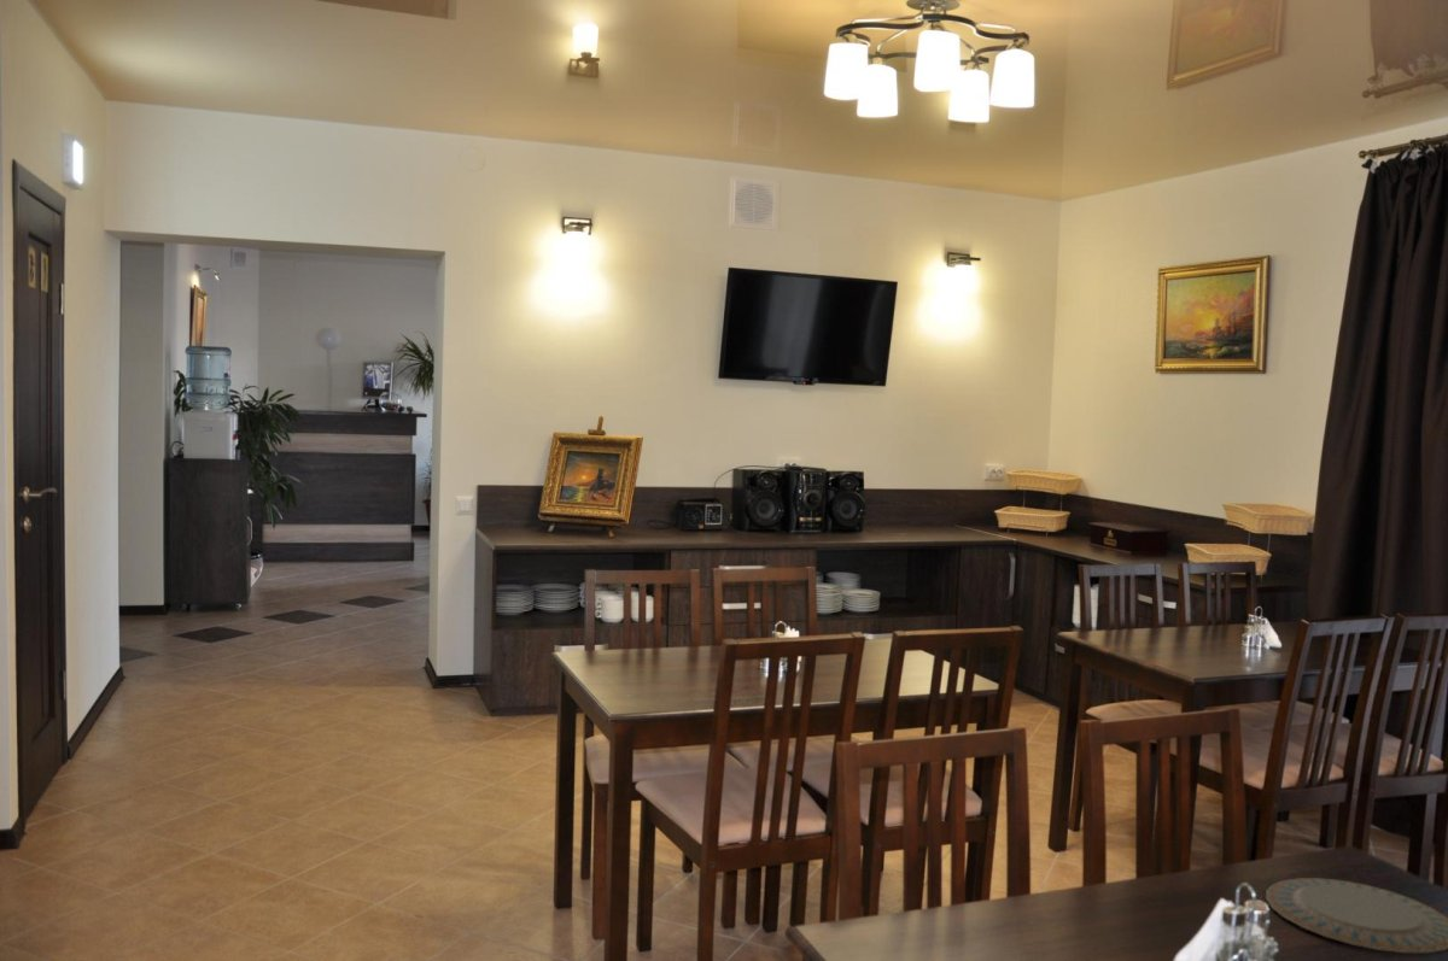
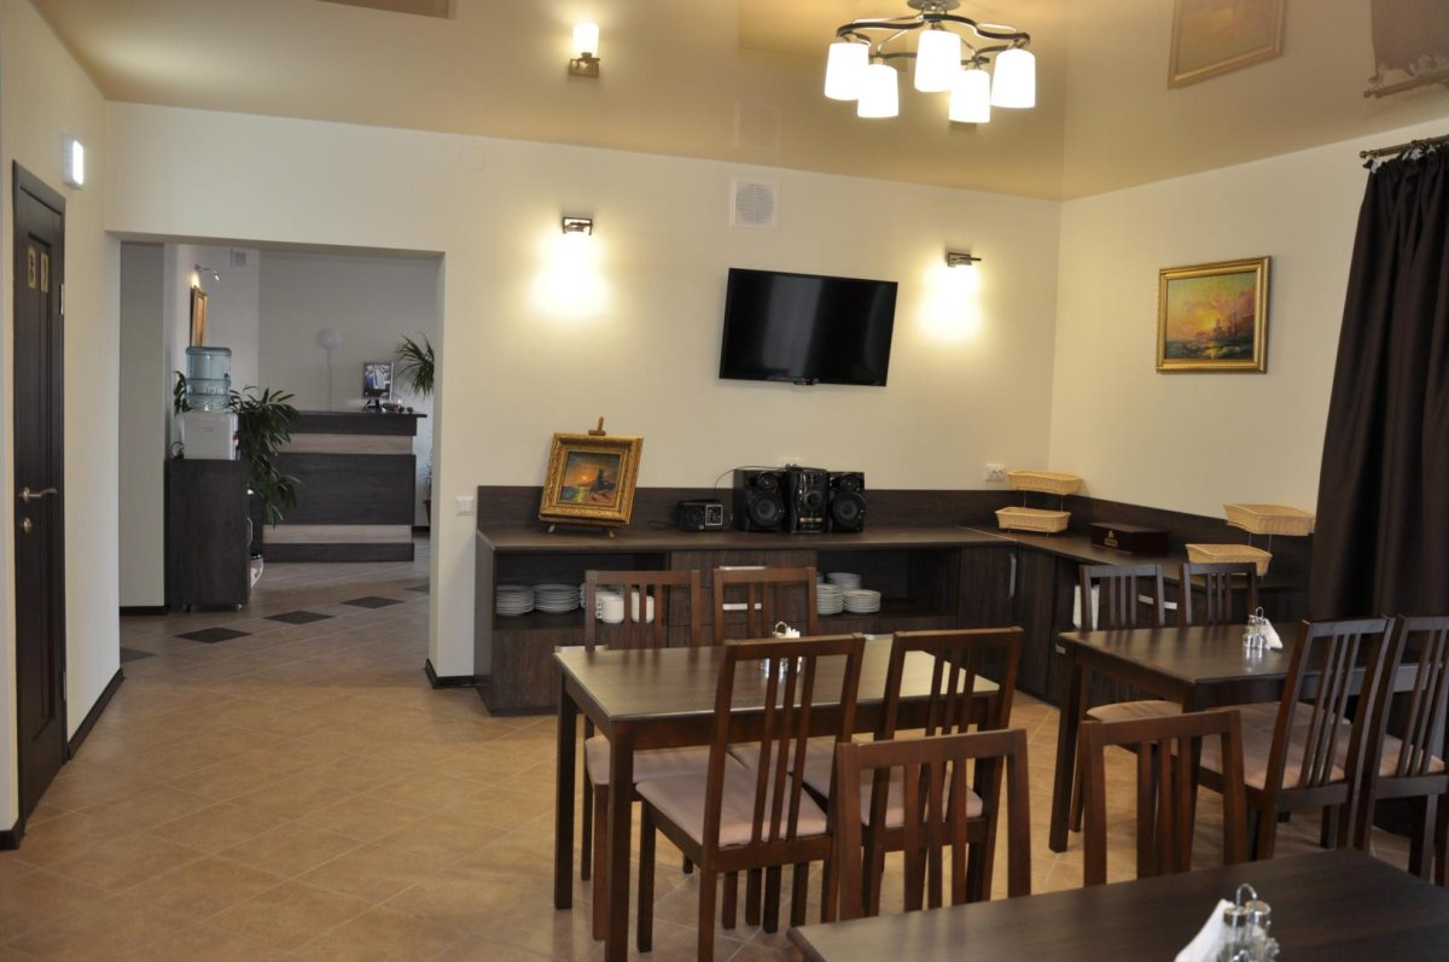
- chinaware [1265,877,1448,954]
